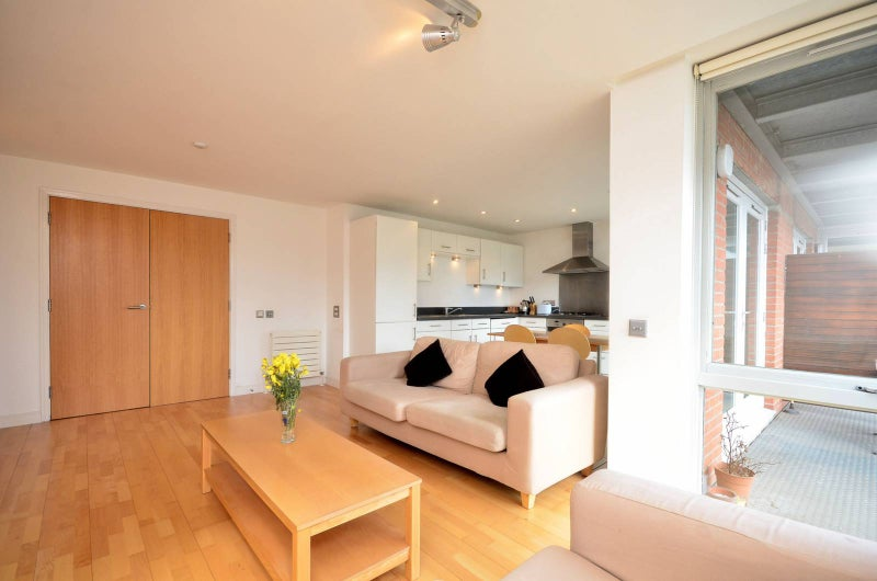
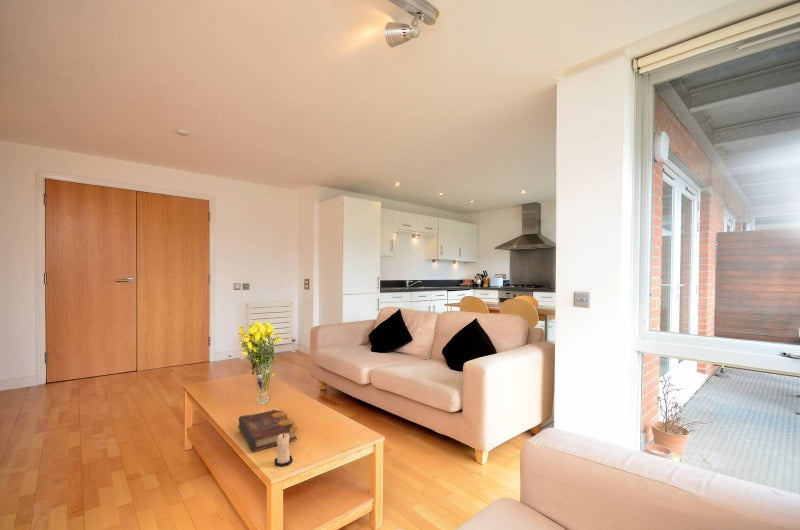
+ candle [274,433,293,468]
+ book [237,407,299,454]
